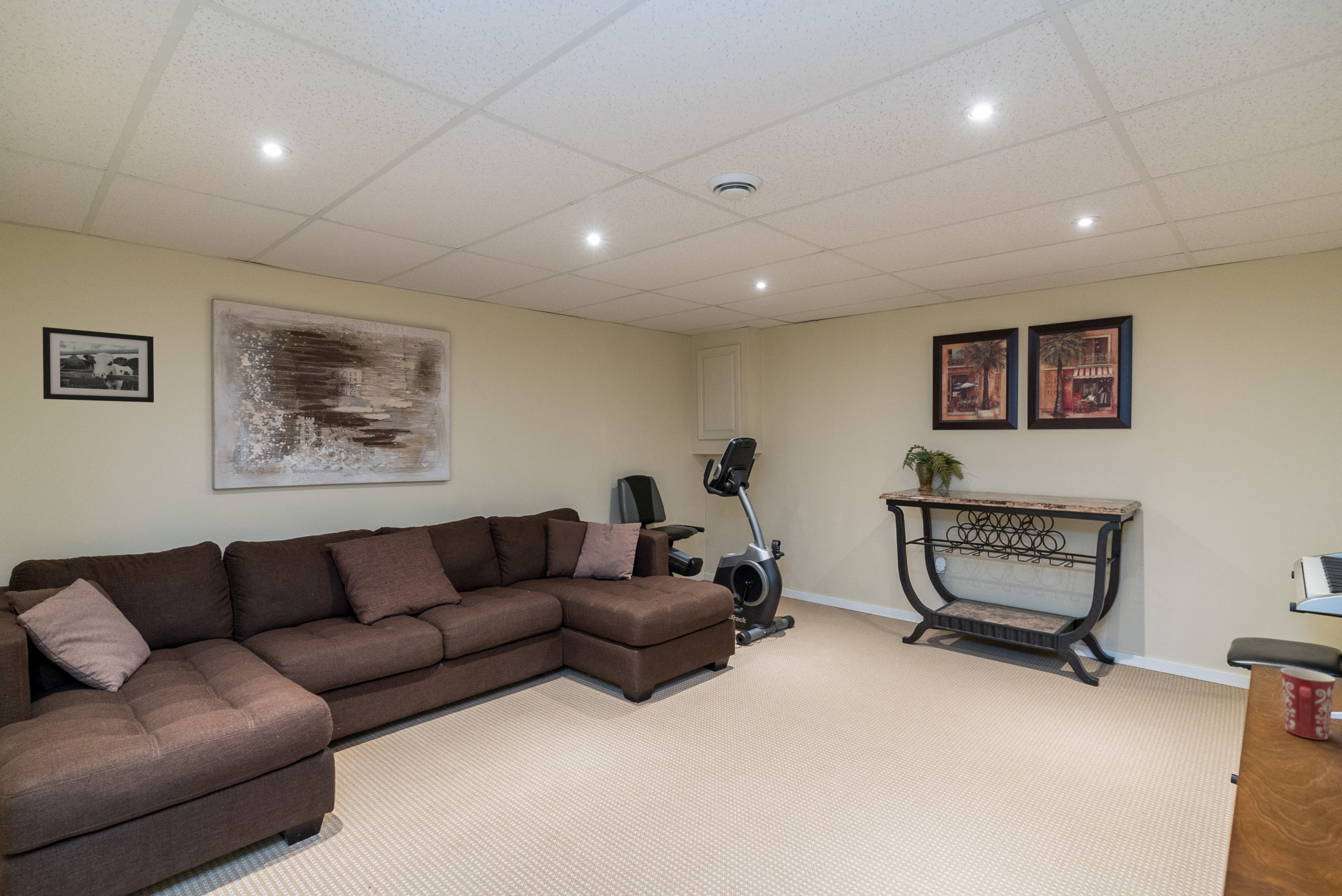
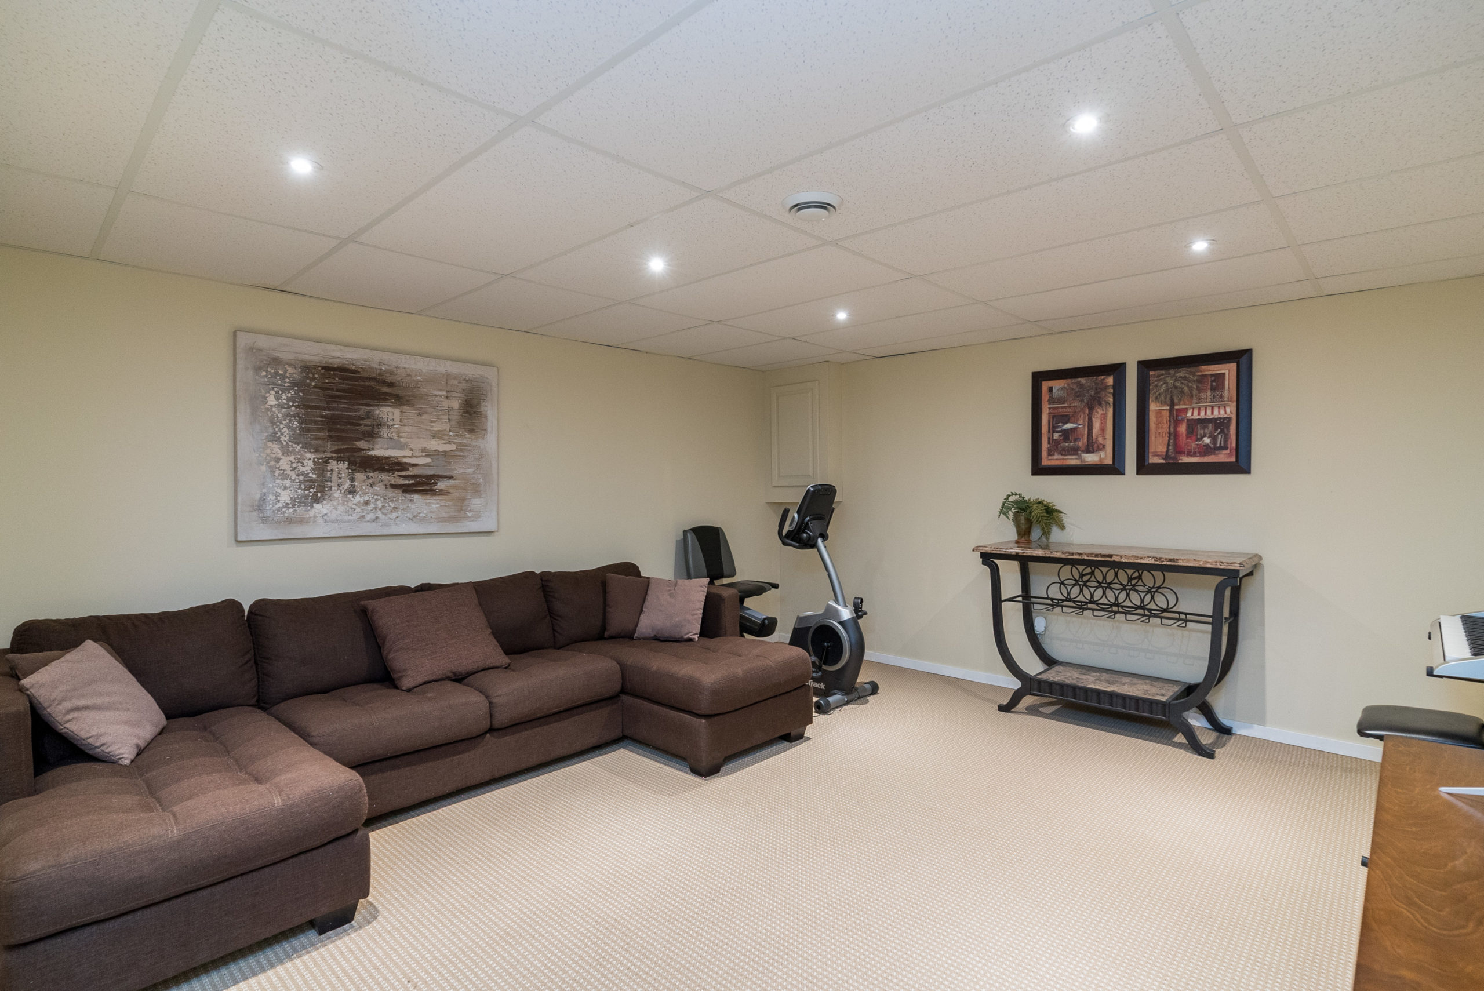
- mug [1280,667,1336,740]
- picture frame [42,326,155,403]
